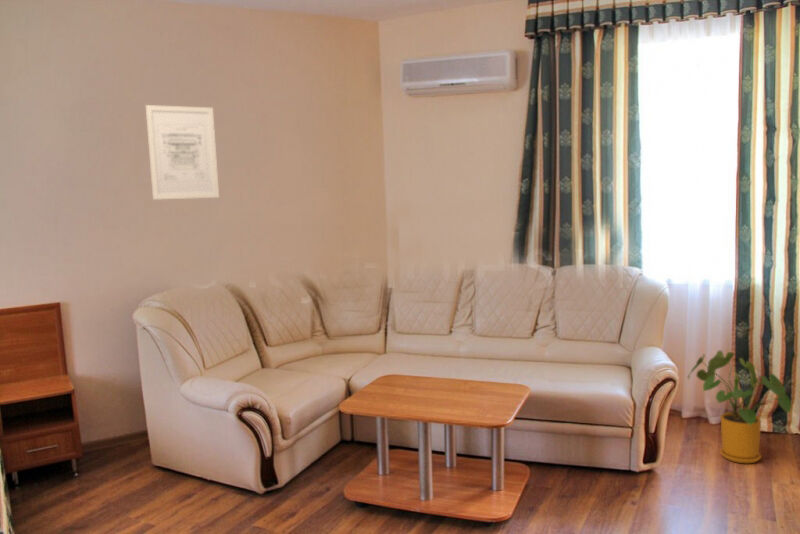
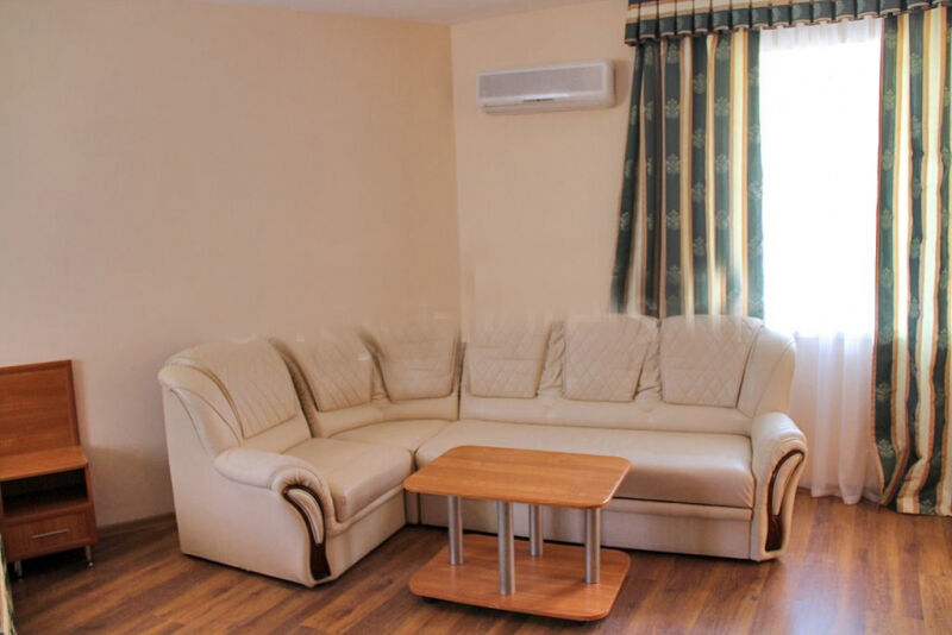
- house plant [687,349,792,464]
- wall art [144,104,220,201]
